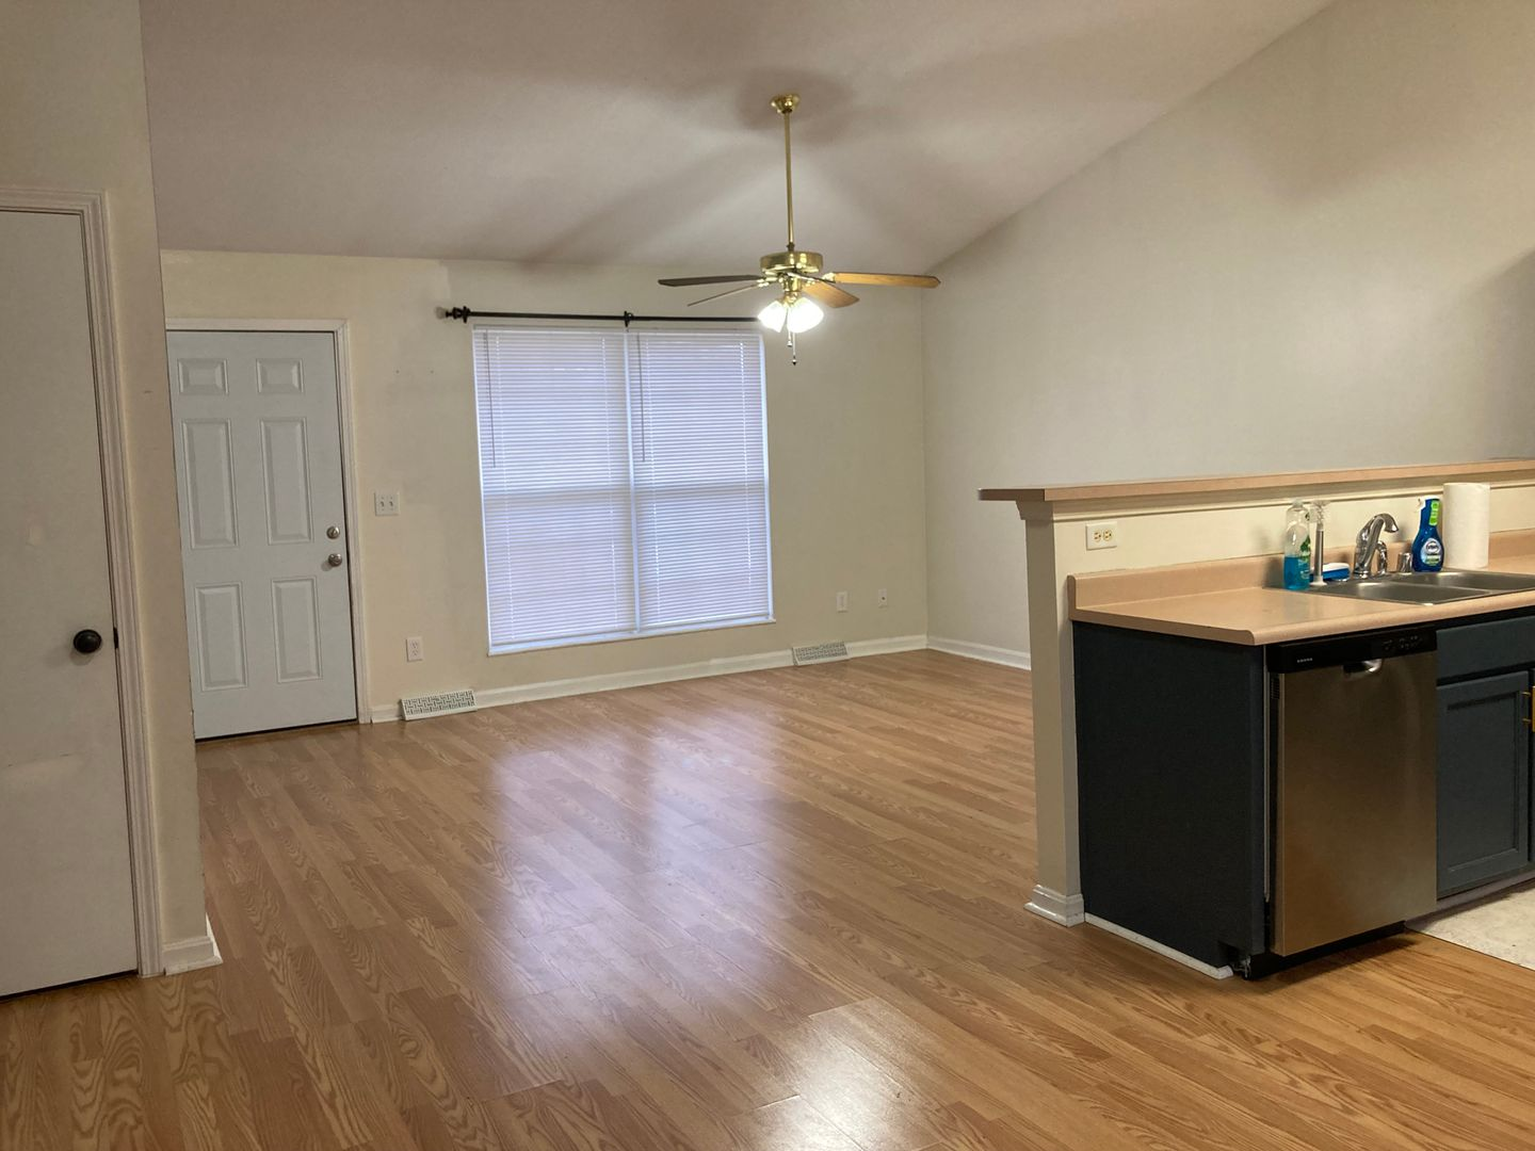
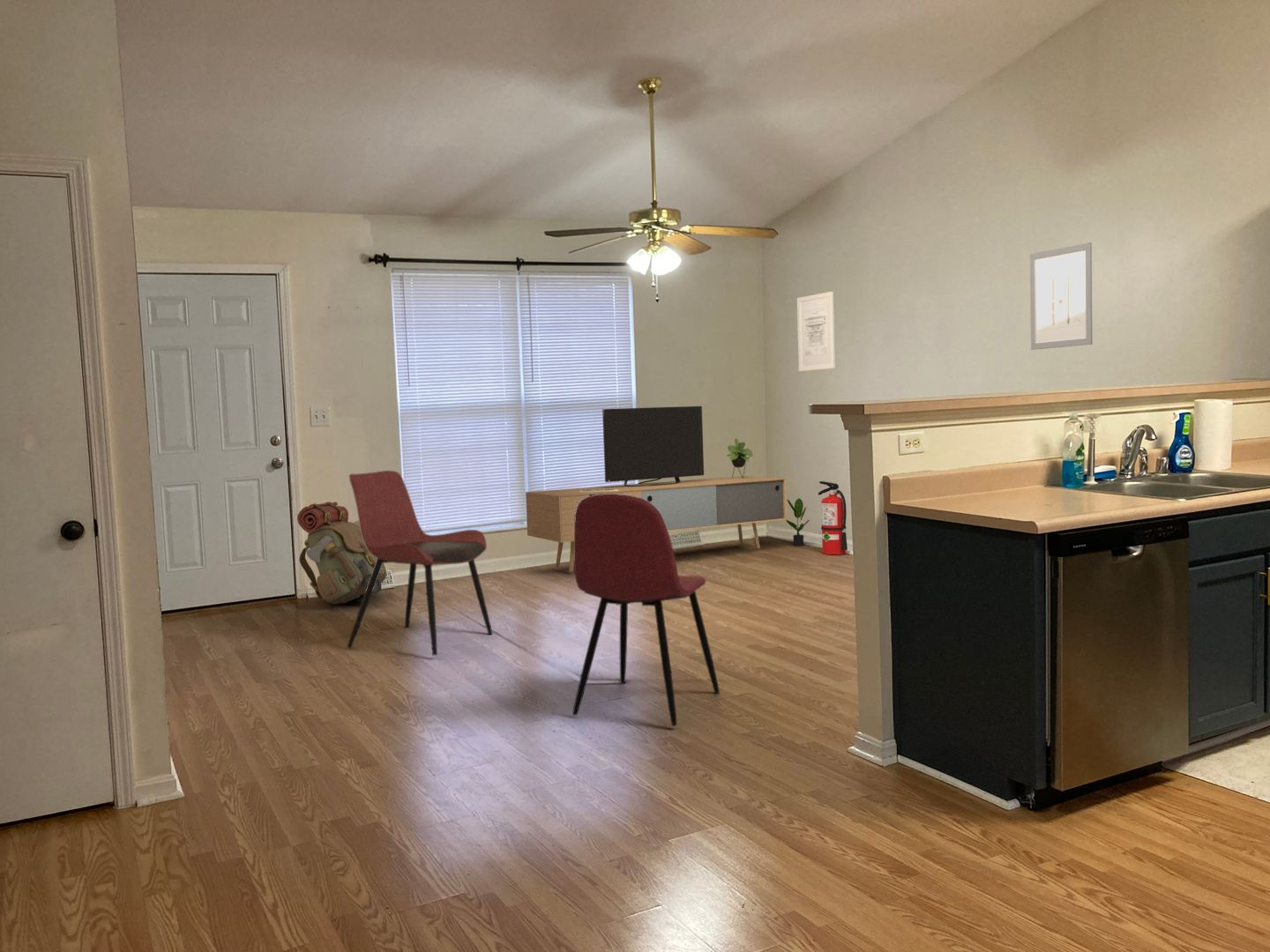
+ potted plant [785,497,811,547]
+ fire extinguisher [816,480,848,555]
+ dining chair [571,494,721,727]
+ dining chair [346,470,493,657]
+ media console [525,405,788,572]
+ wall art [1029,242,1094,351]
+ wall art [796,291,836,372]
+ backpack [296,501,387,605]
